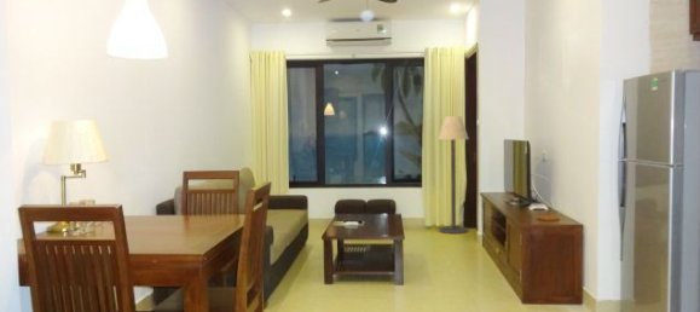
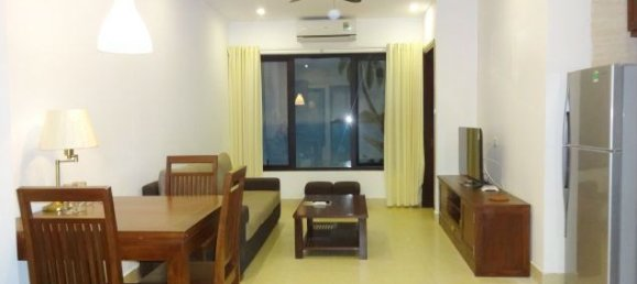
- floor lamp [436,115,470,235]
